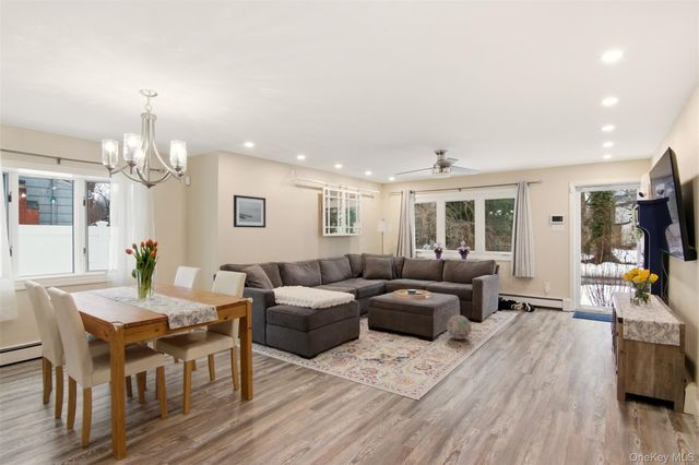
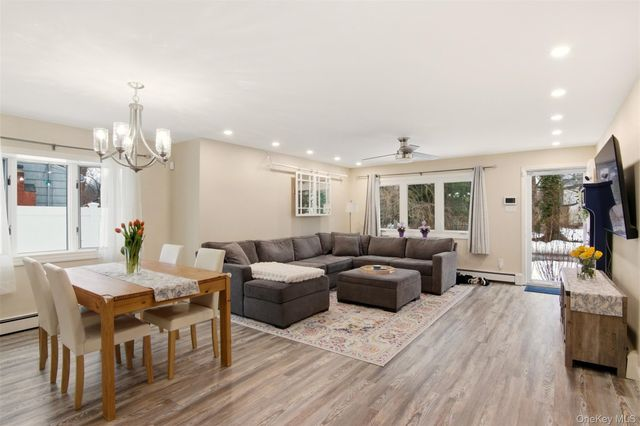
- wall art [233,194,266,229]
- decorative ball [446,314,473,341]
